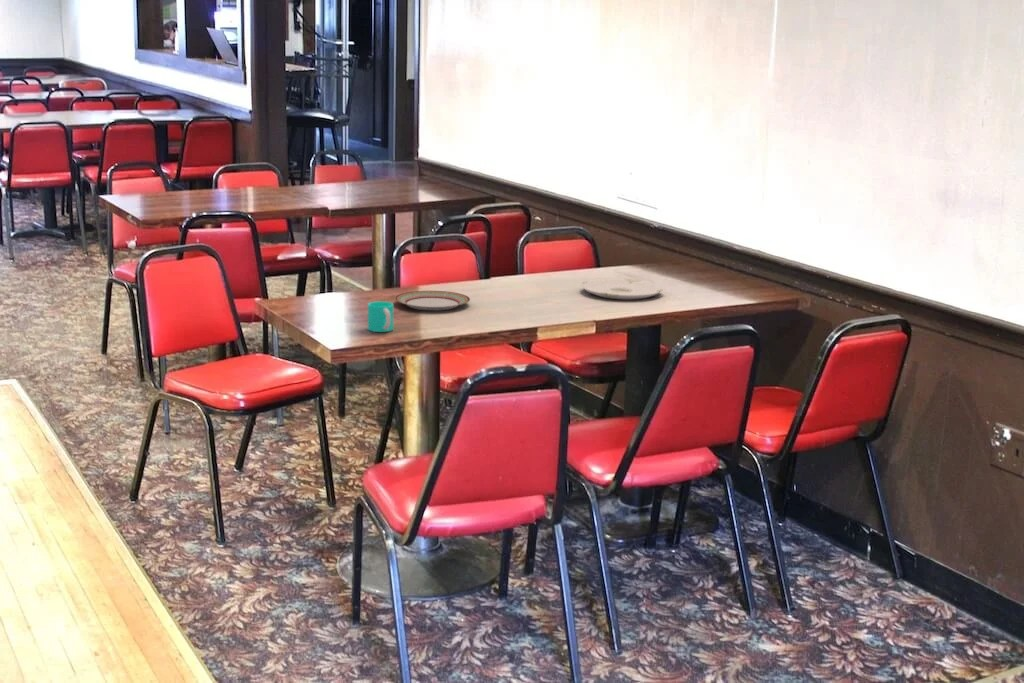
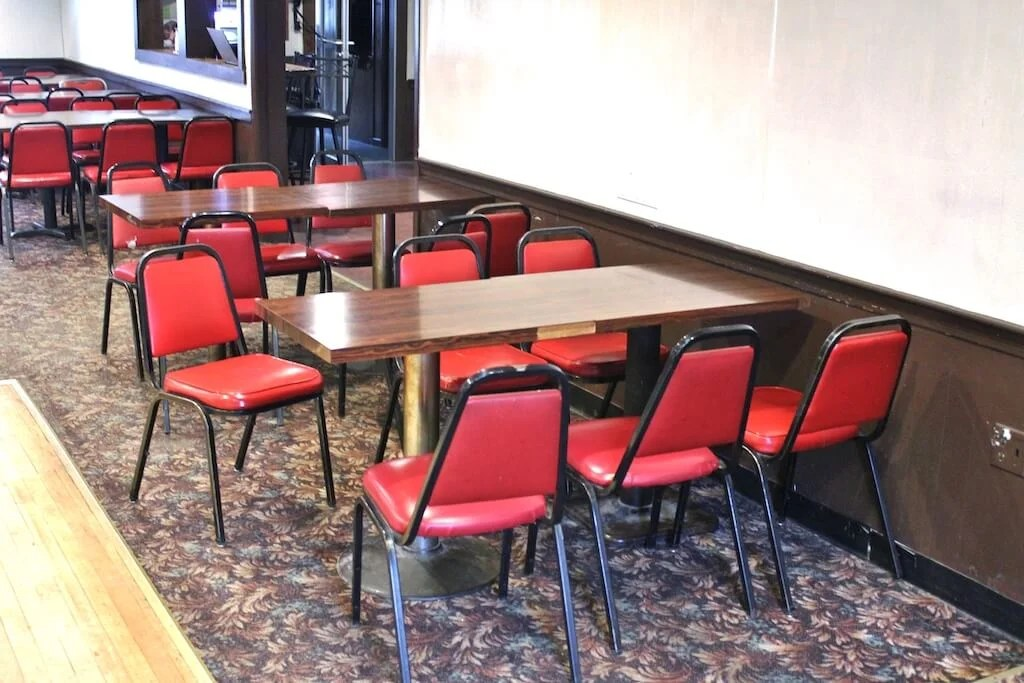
- plate [580,277,664,301]
- cup [367,300,394,333]
- plate [394,290,471,311]
